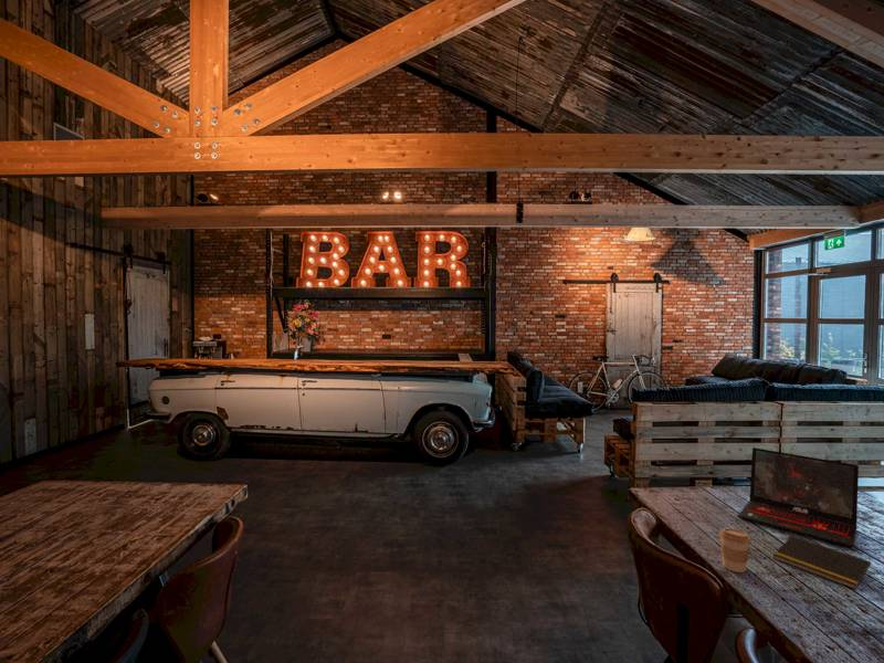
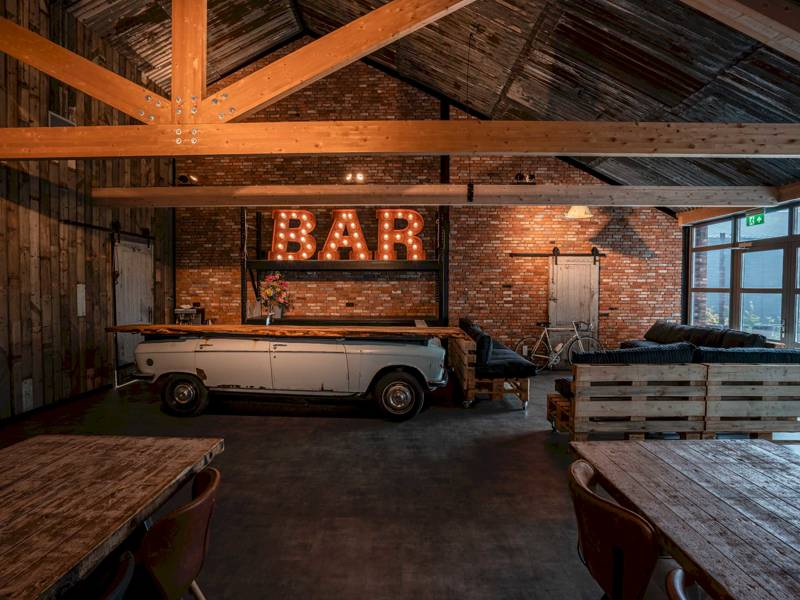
- laptop [736,446,860,548]
- notepad [772,535,872,590]
- coffee cup [718,527,751,573]
